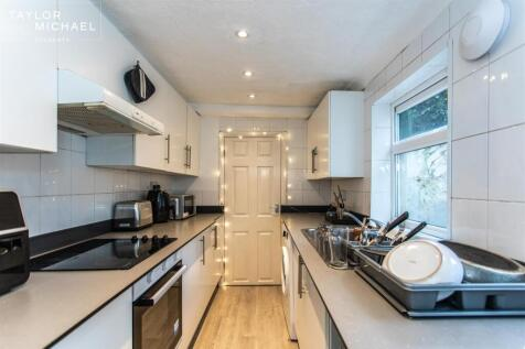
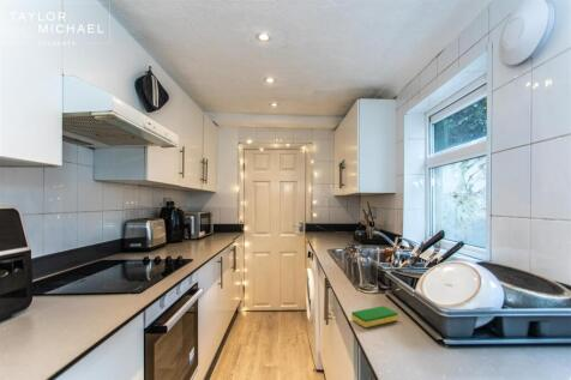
+ dish sponge [350,304,399,328]
